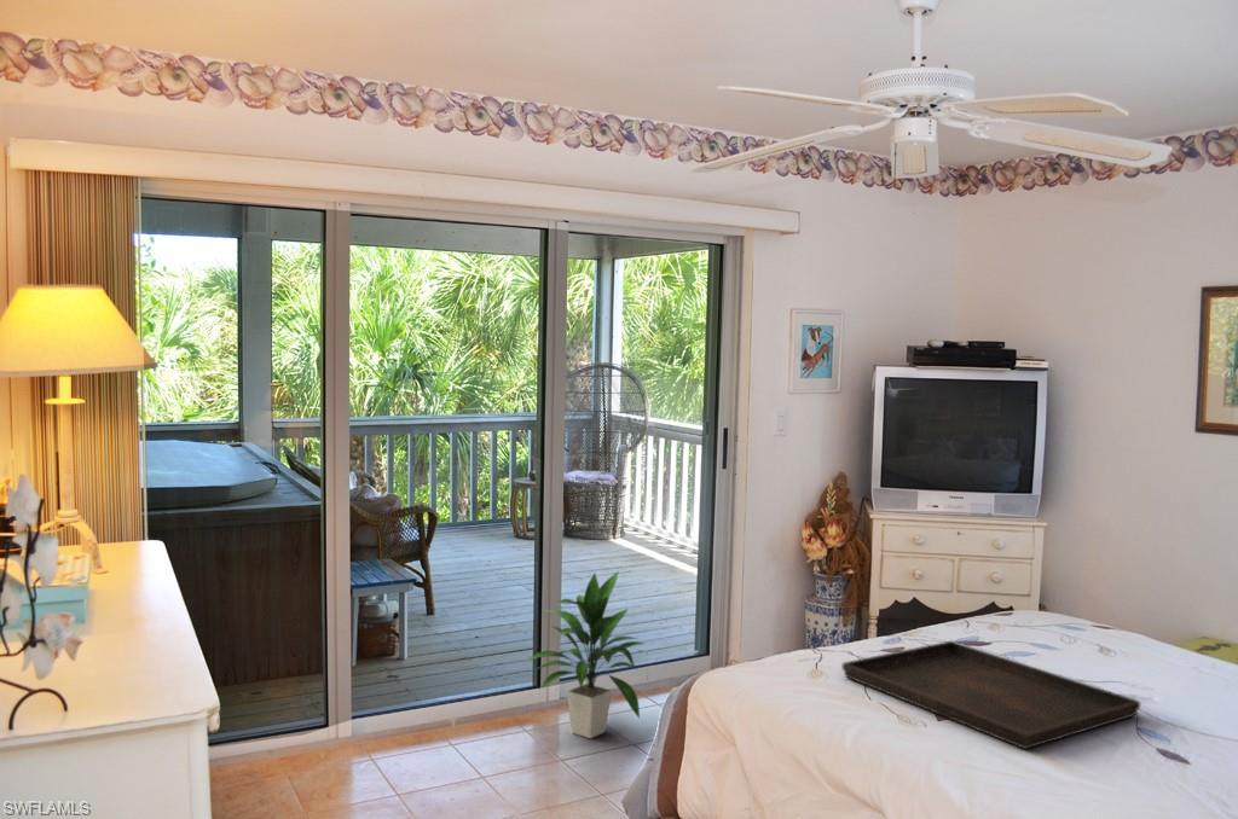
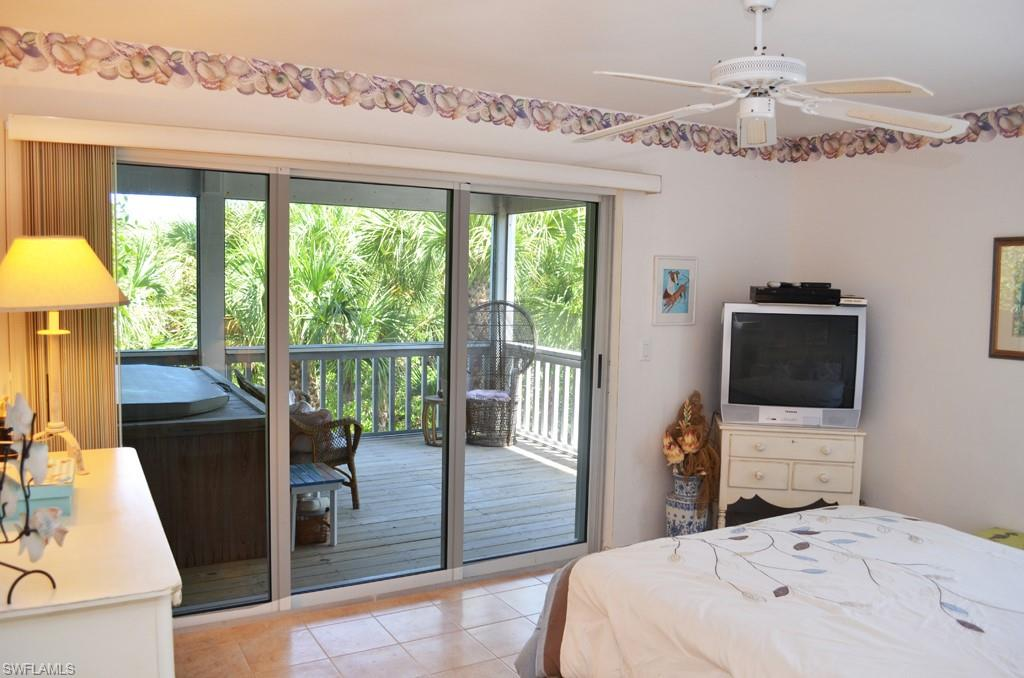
- indoor plant [523,569,647,739]
- serving tray [840,640,1141,750]
